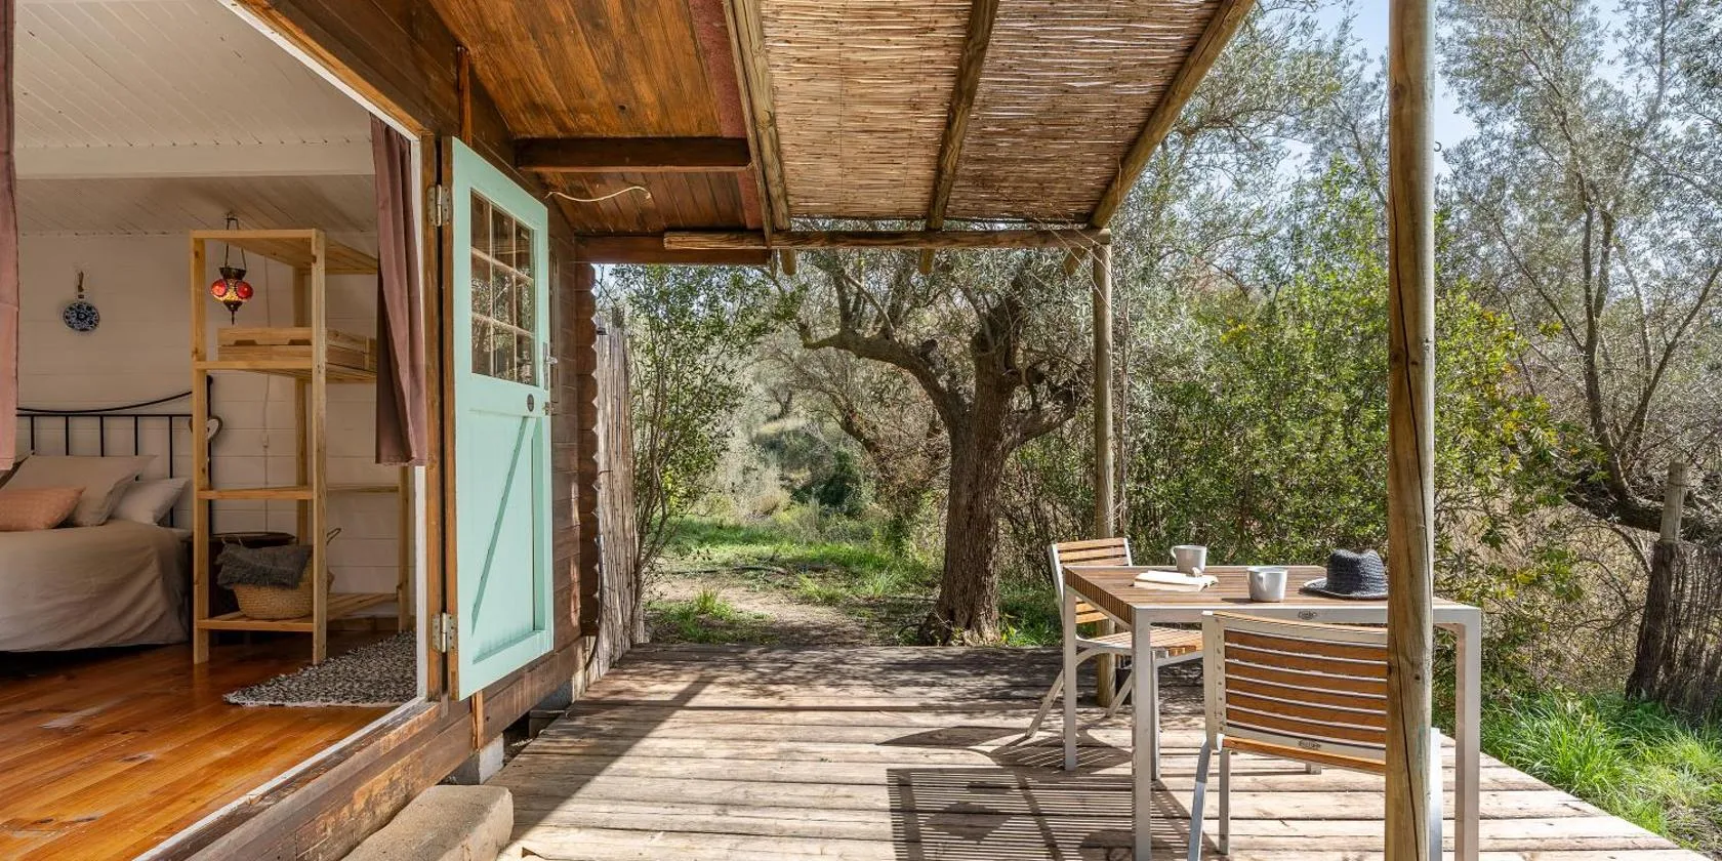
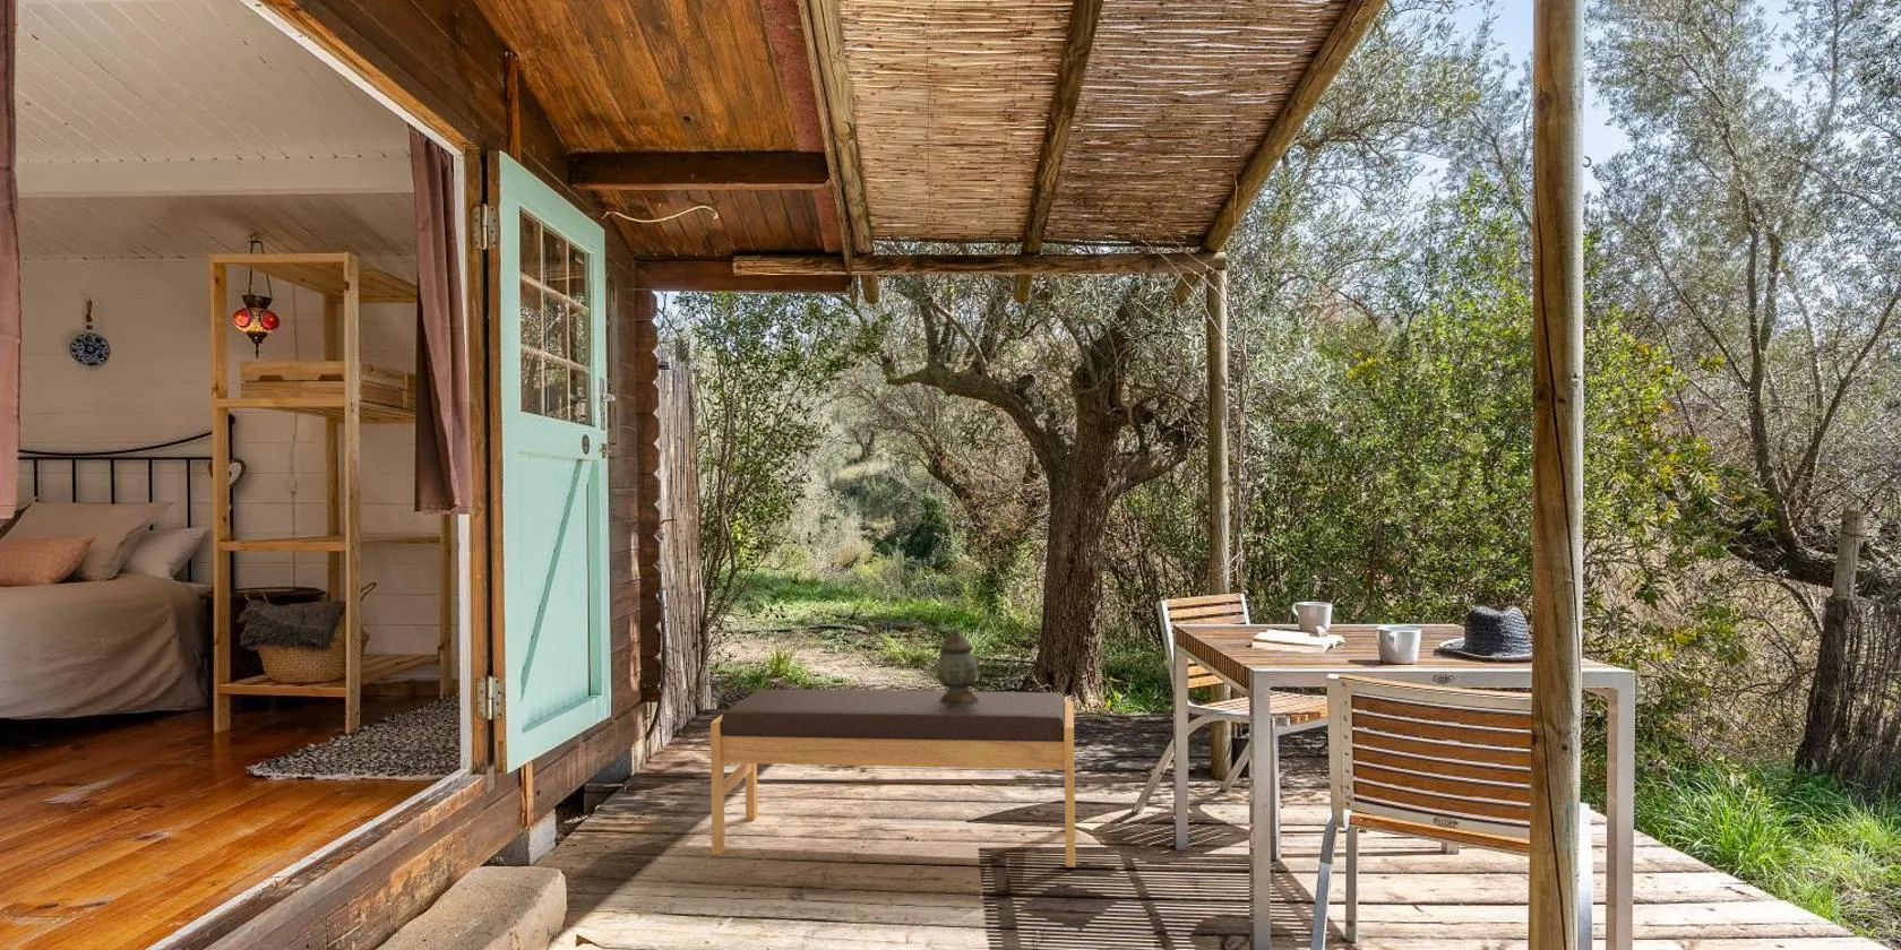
+ bench [709,688,1077,869]
+ lantern [936,628,978,704]
